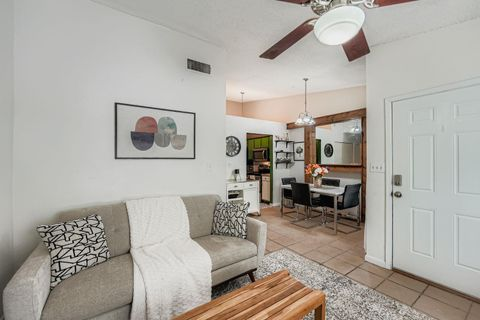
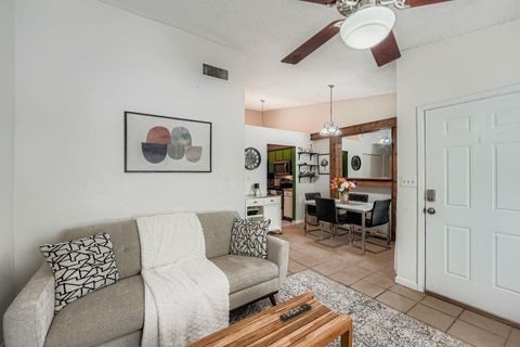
+ remote control [278,303,313,322]
